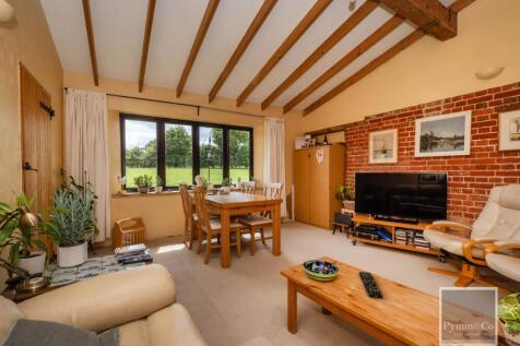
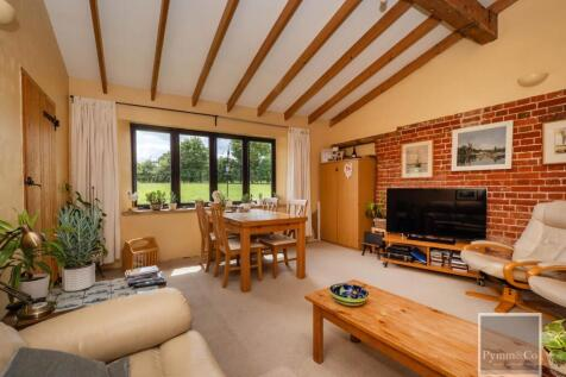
- remote control [358,271,385,299]
